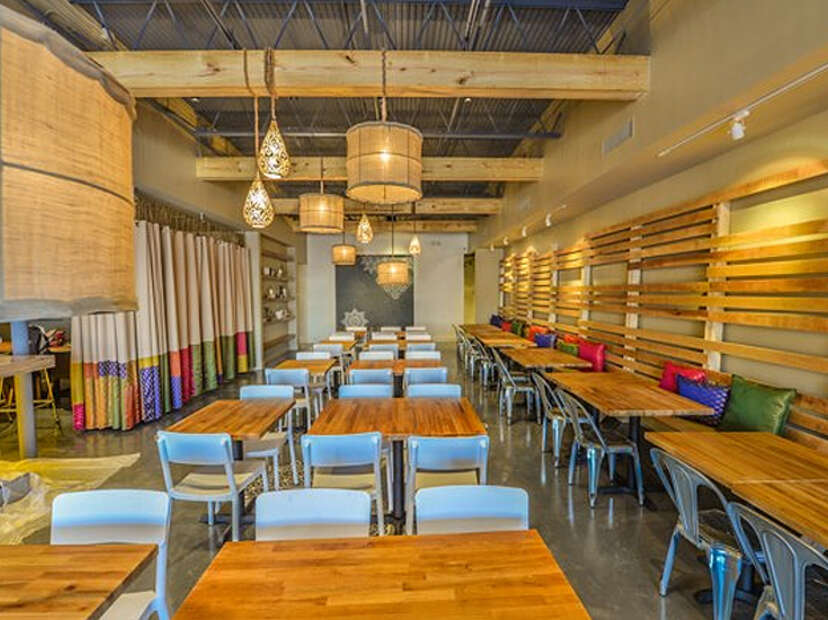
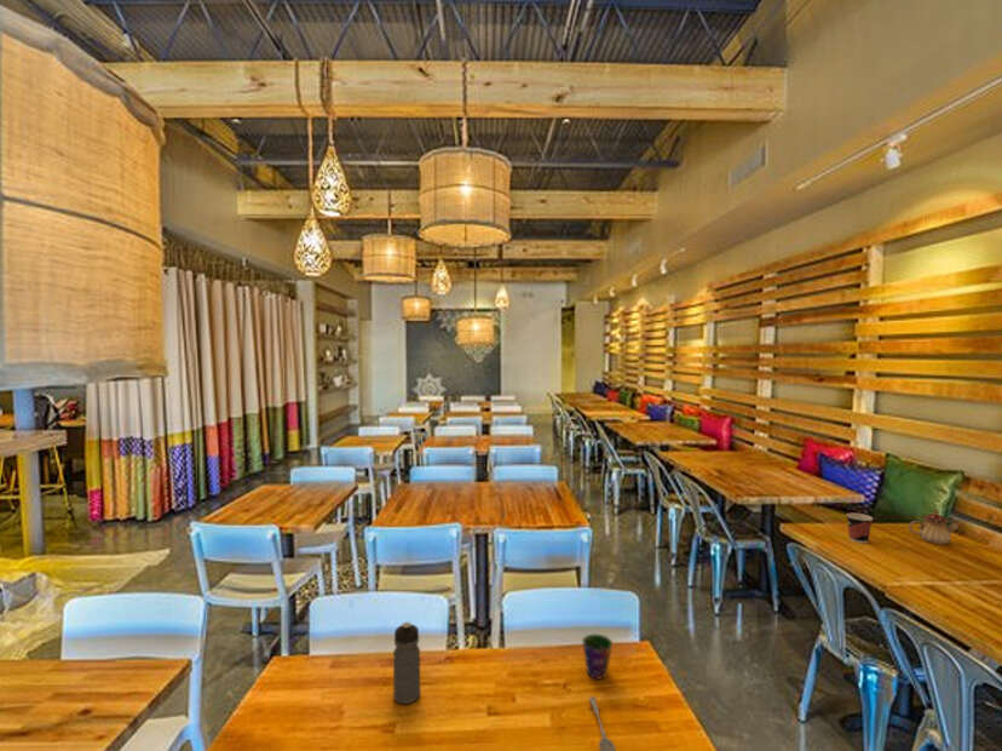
+ soupspoon [588,695,617,751]
+ teapot [908,509,960,545]
+ cup [581,632,614,681]
+ cup [846,512,874,544]
+ water bottle [392,621,421,705]
